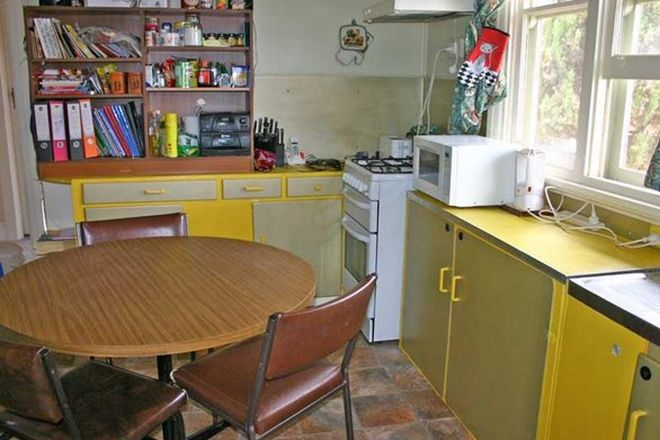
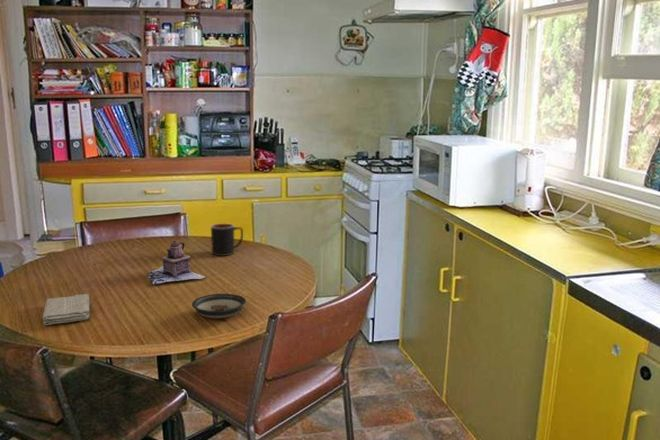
+ teapot [147,240,207,286]
+ saucer [191,293,247,320]
+ mug [210,222,244,257]
+ washcloth [42,293,90,326]
